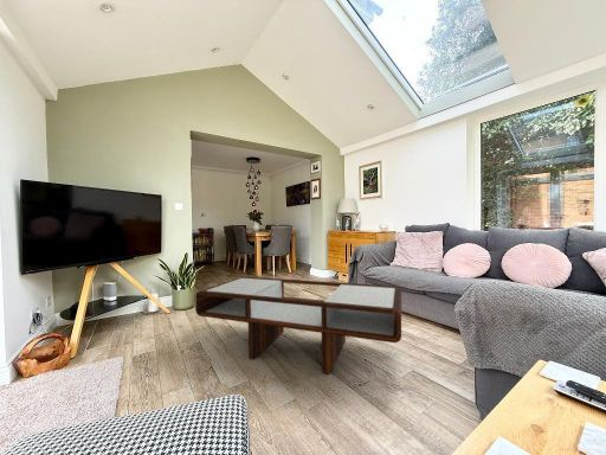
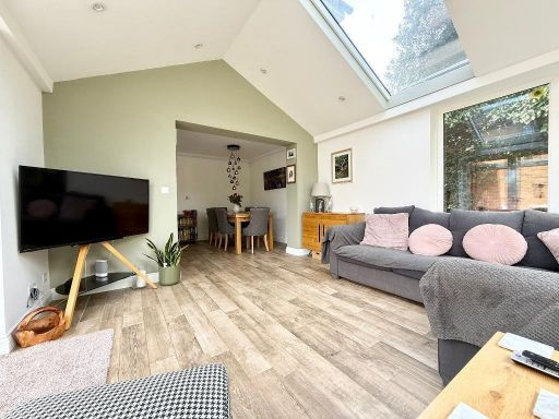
- coffee table [194,275,402,374]
